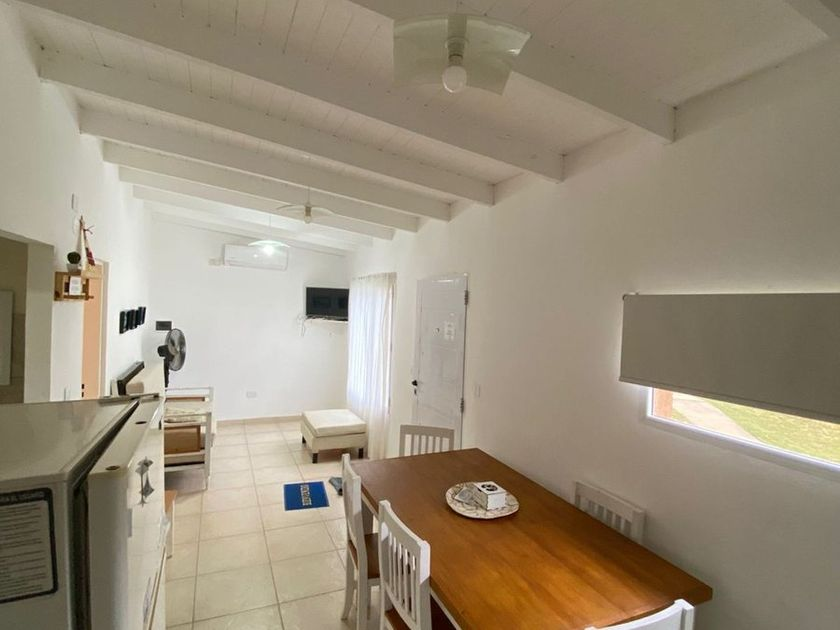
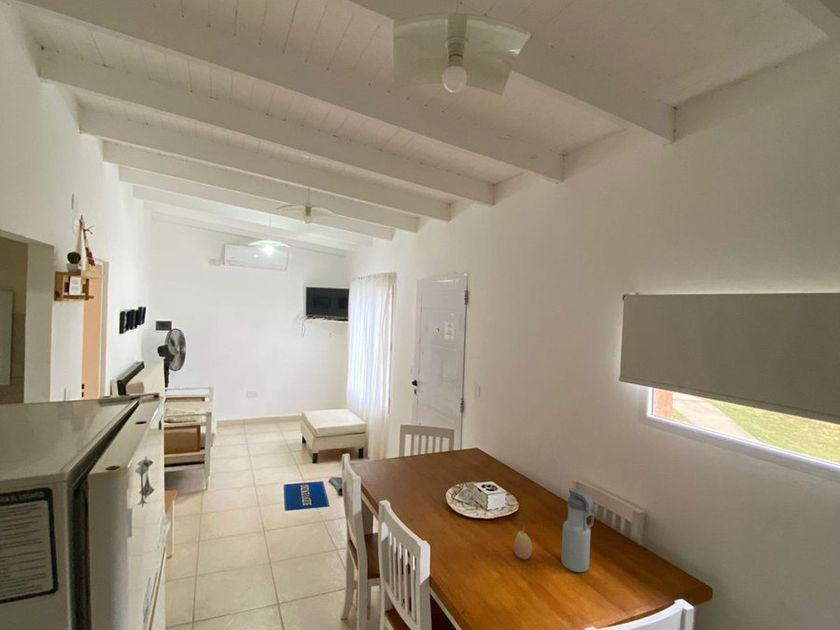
+ fruit [513,524,533,560]
+ water bottle [561,487,595,573]
